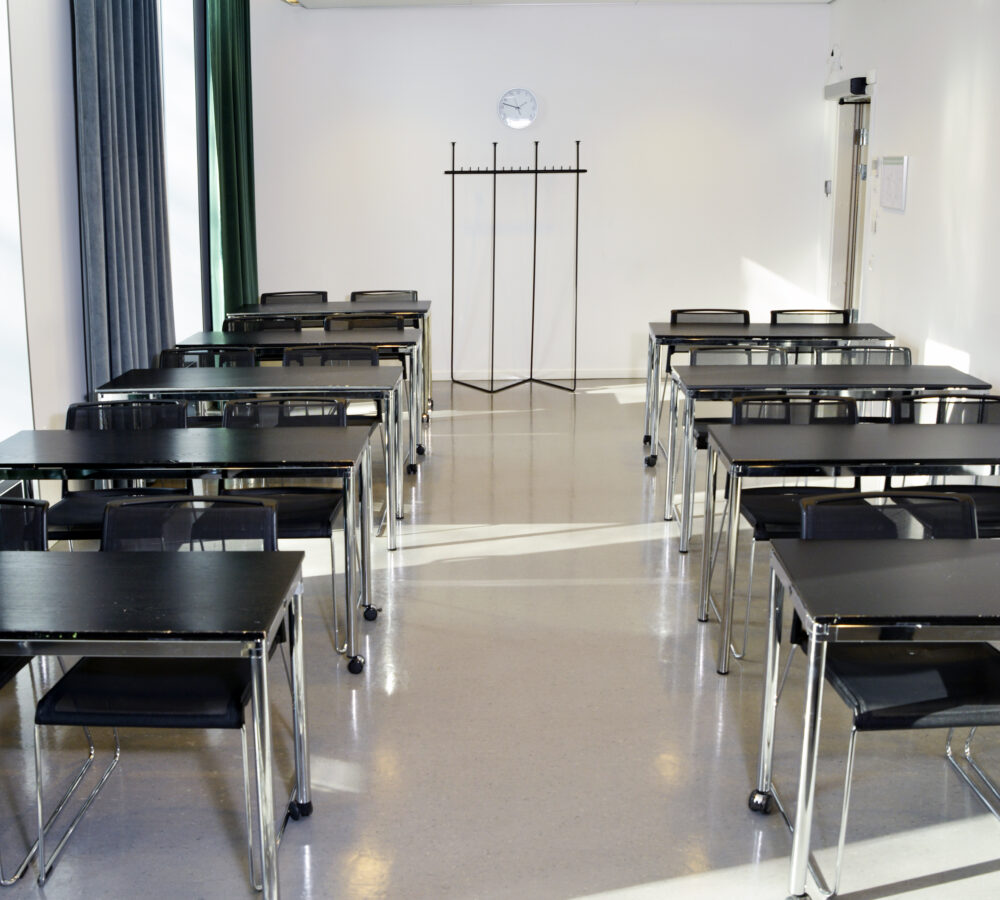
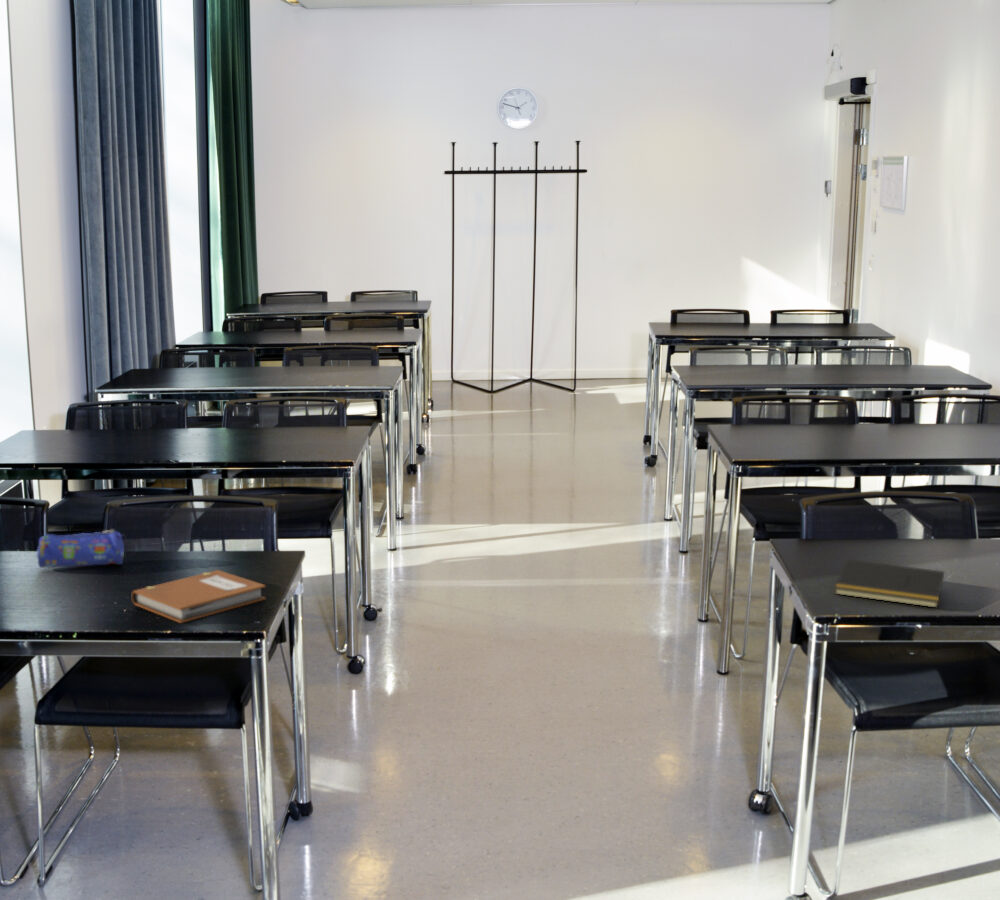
+ pencil case [36,528,127,569]
+ notepad [834,558,946,609]
+ notebook [131,569,267,624]
